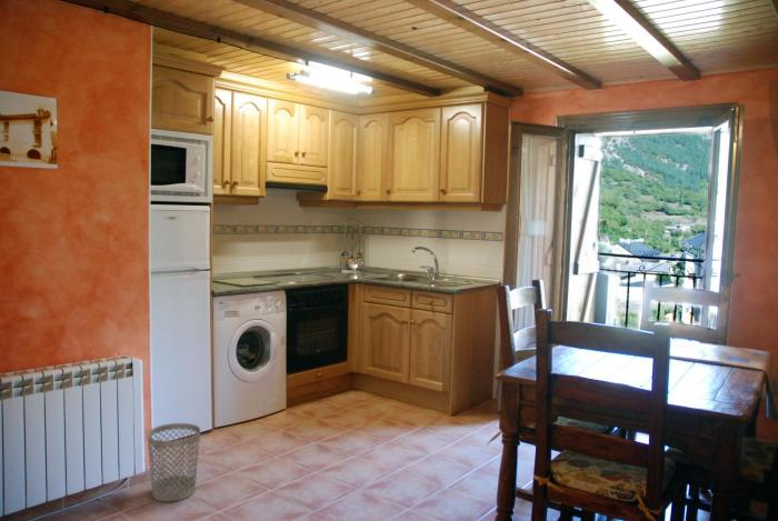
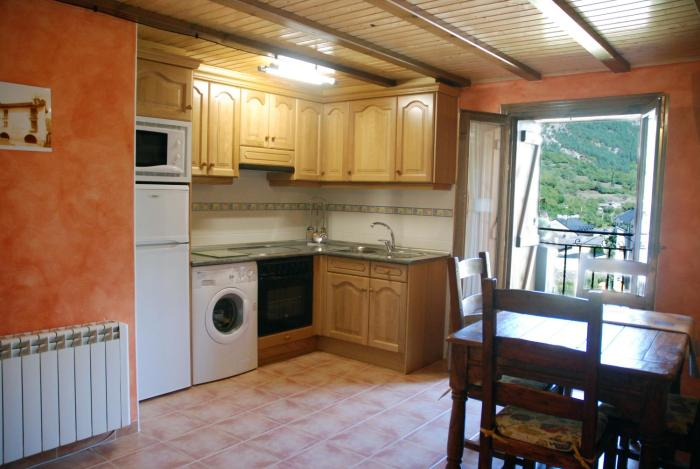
- wastebasket [146,422,201,502]
